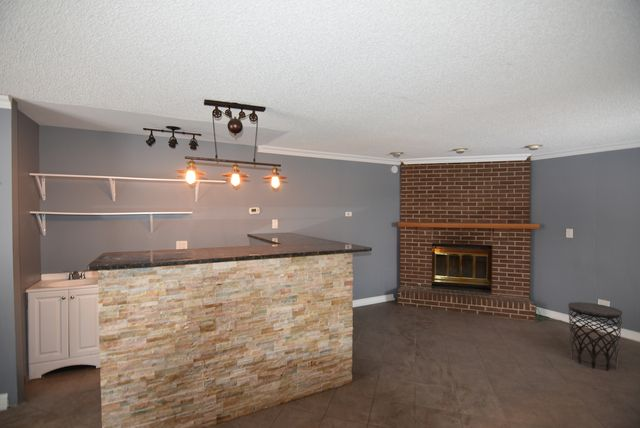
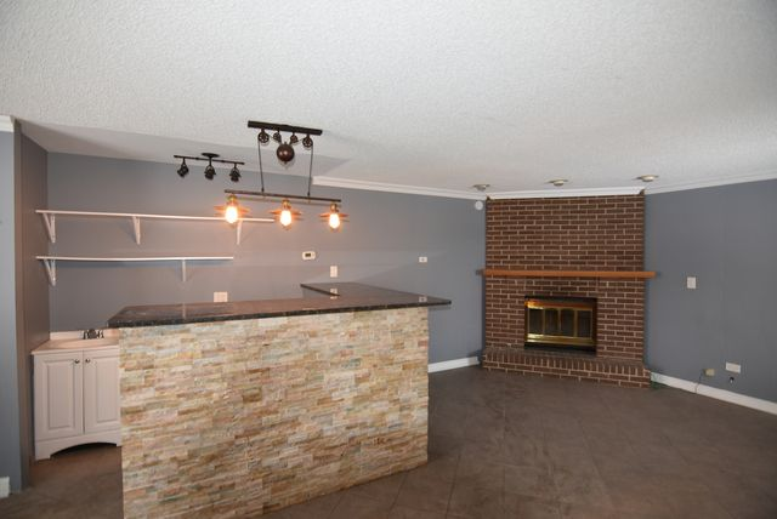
- side table [567,301,623,372]
